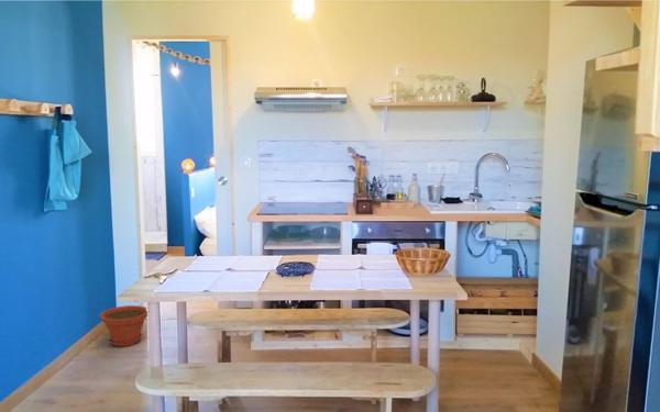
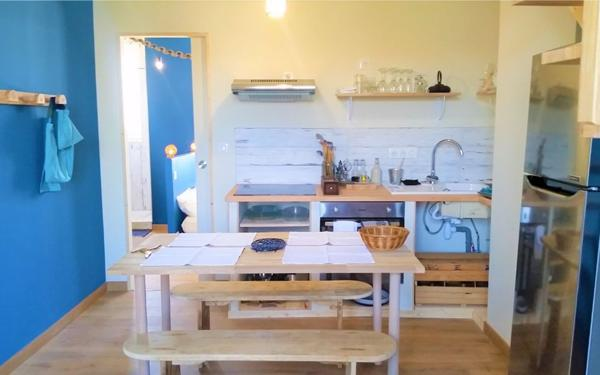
- plant pot [99,304,148,347]
